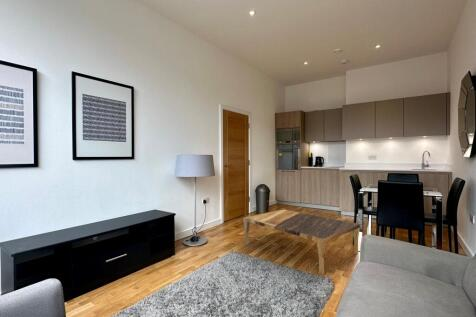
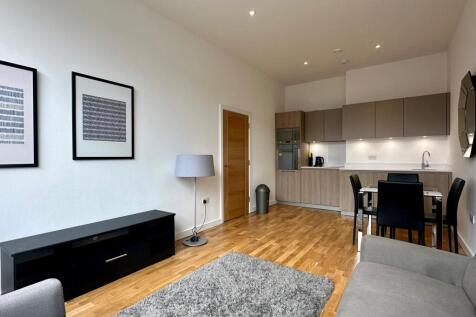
- coffee table [242,208,361,275]
